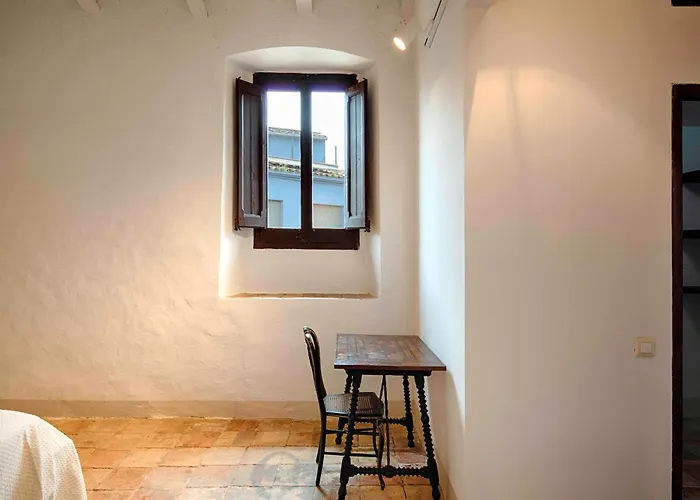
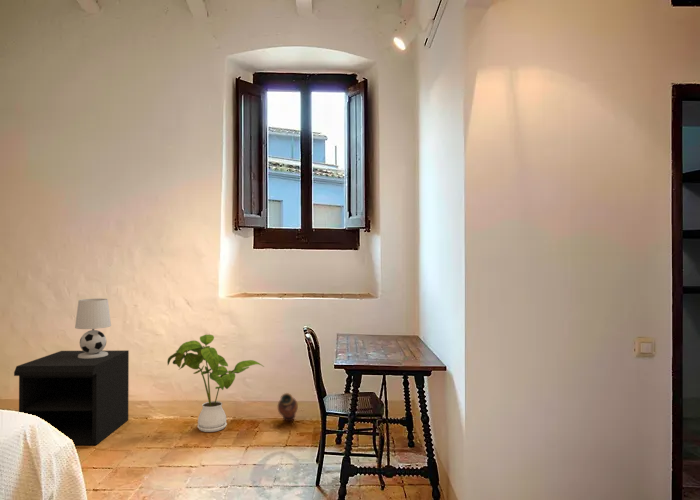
+ house plant [166,334,265,433]
+ nightstand [13,349,130,446]
+ table lamp [74,298,112,358]
+ vase [277,392,299,422]
